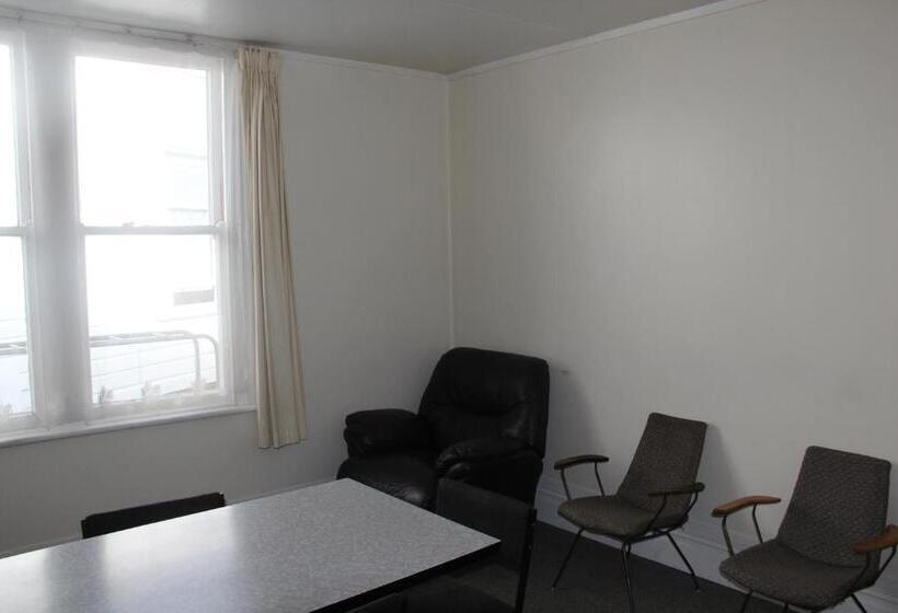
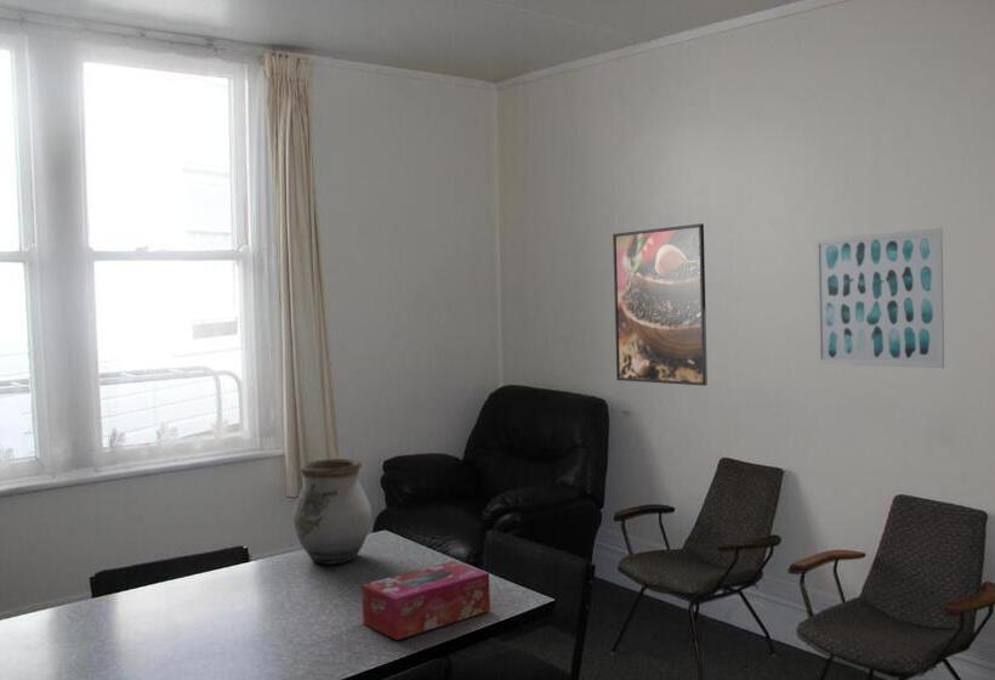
+ wall art [813,227,945,369]
+ tissue box [360,560,491,641]
+ vase [292,458,373,566]
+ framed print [612,222,709,387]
